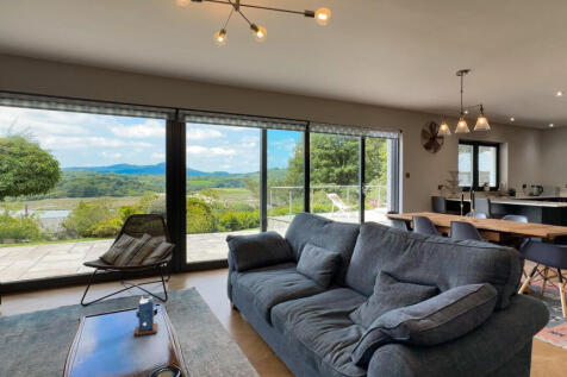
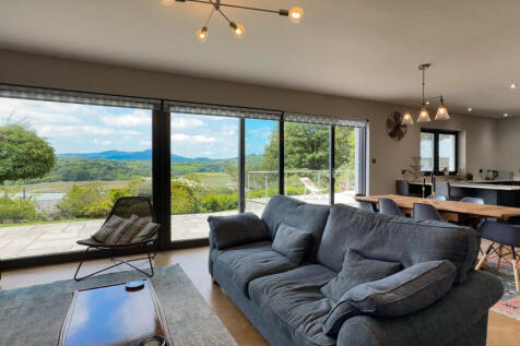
- candle [133,295,160,337]
